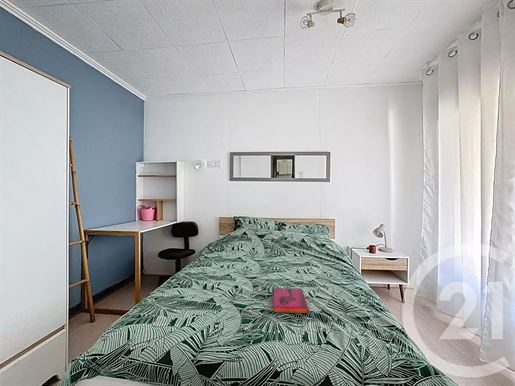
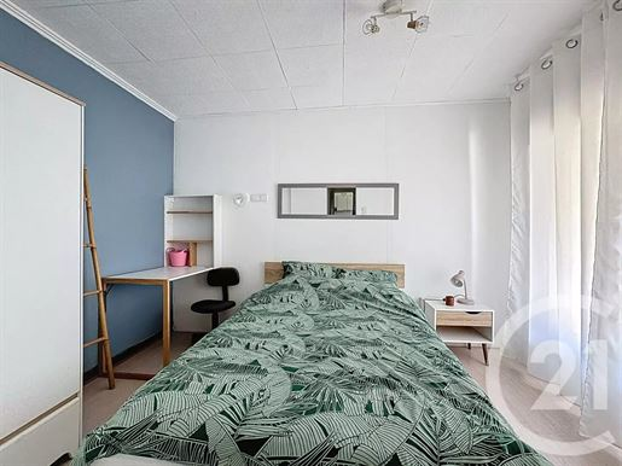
- hardback book [273,287,309,314]
